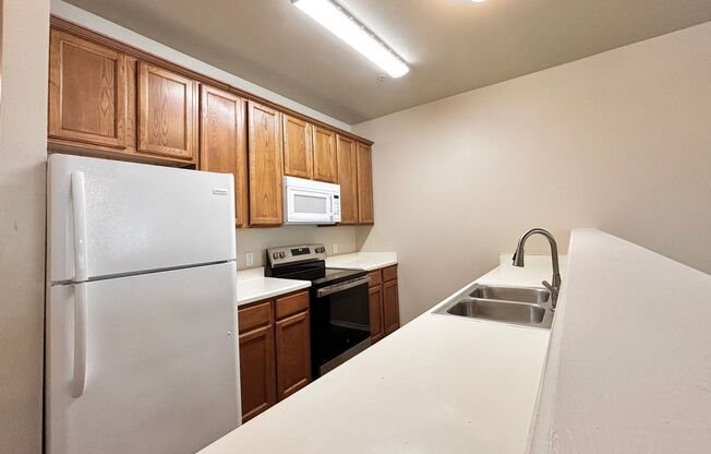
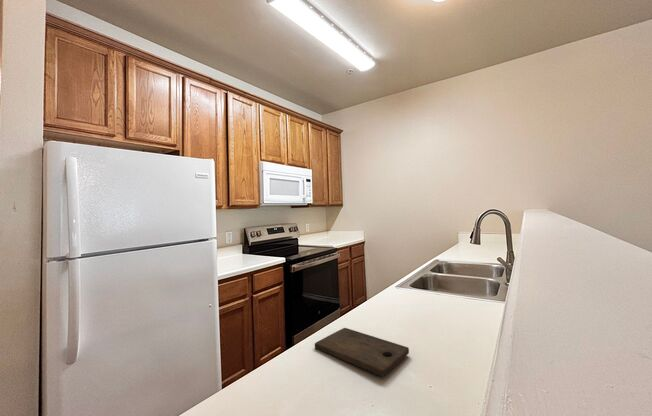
+ cutting board [314,327,410,377]
